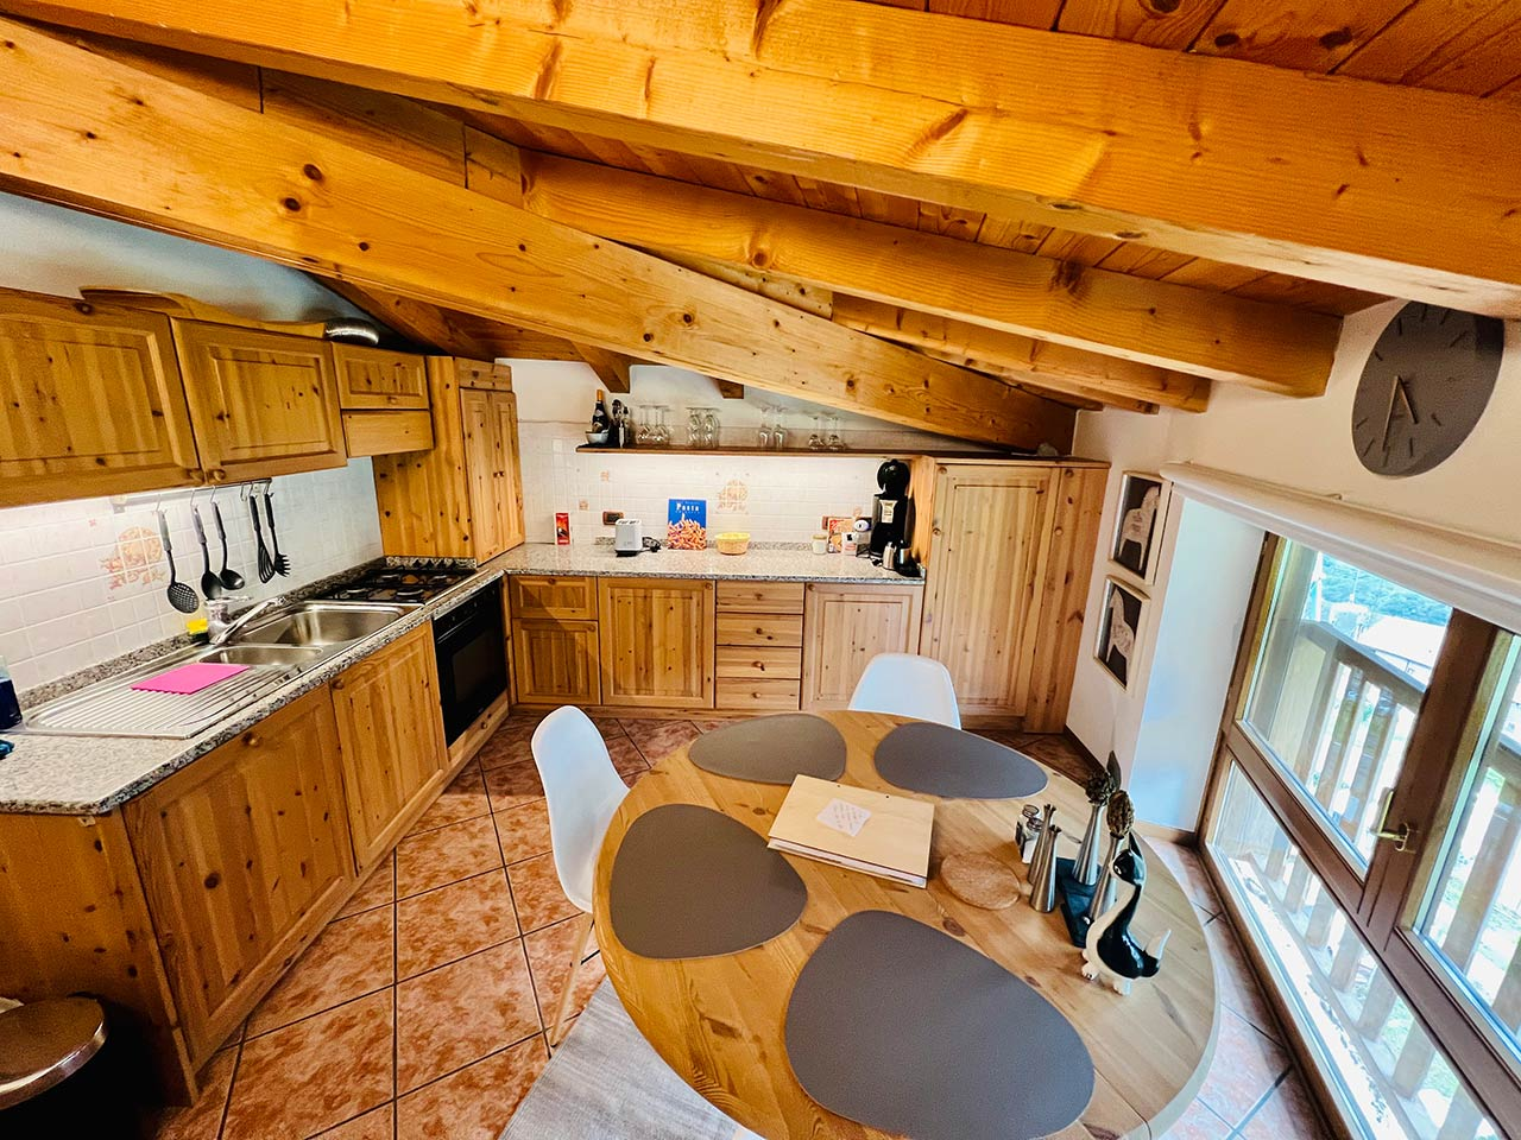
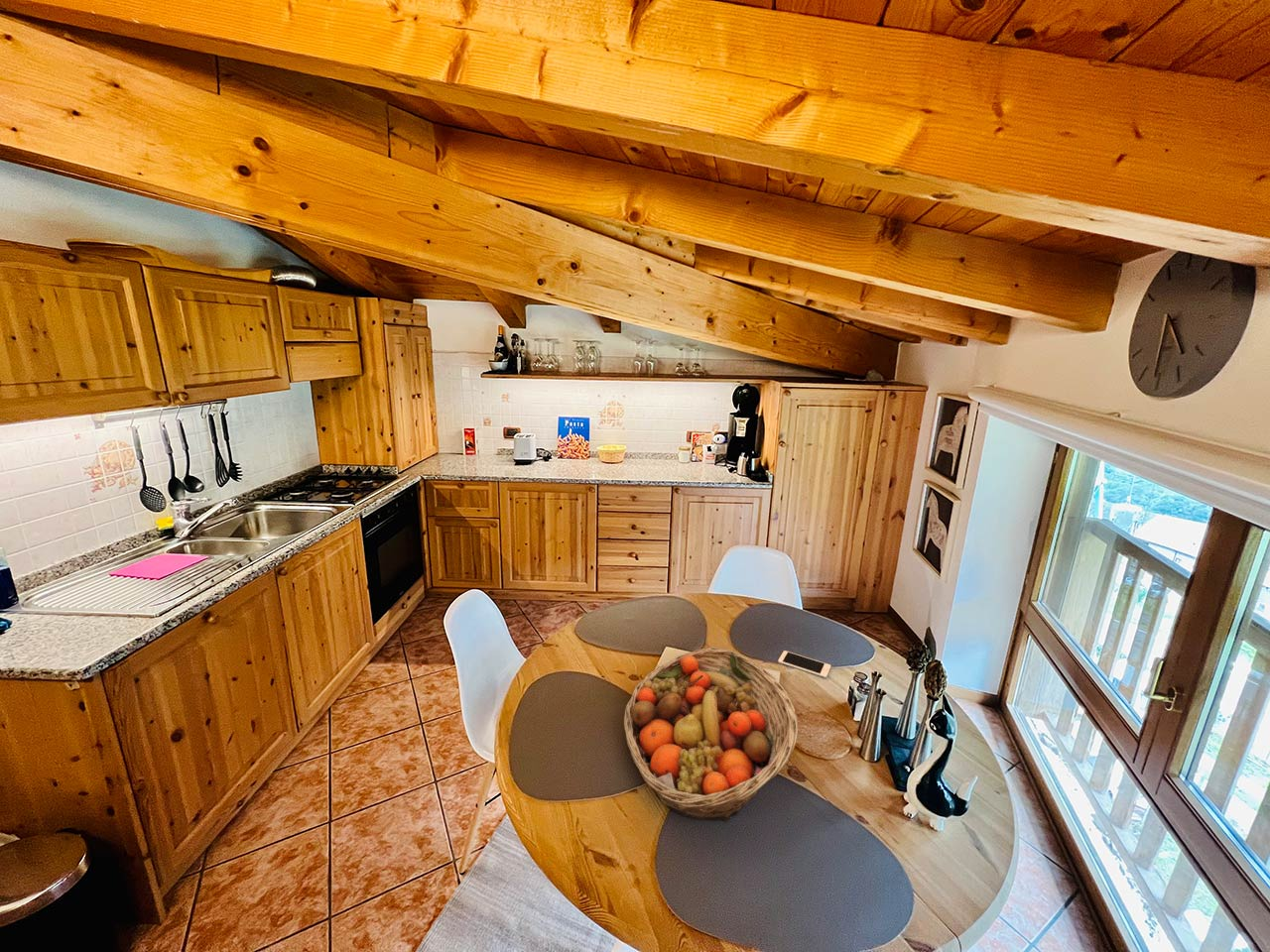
+ cell phone [777,650,831,678]
+ fruit basket [622,647,799,823]
